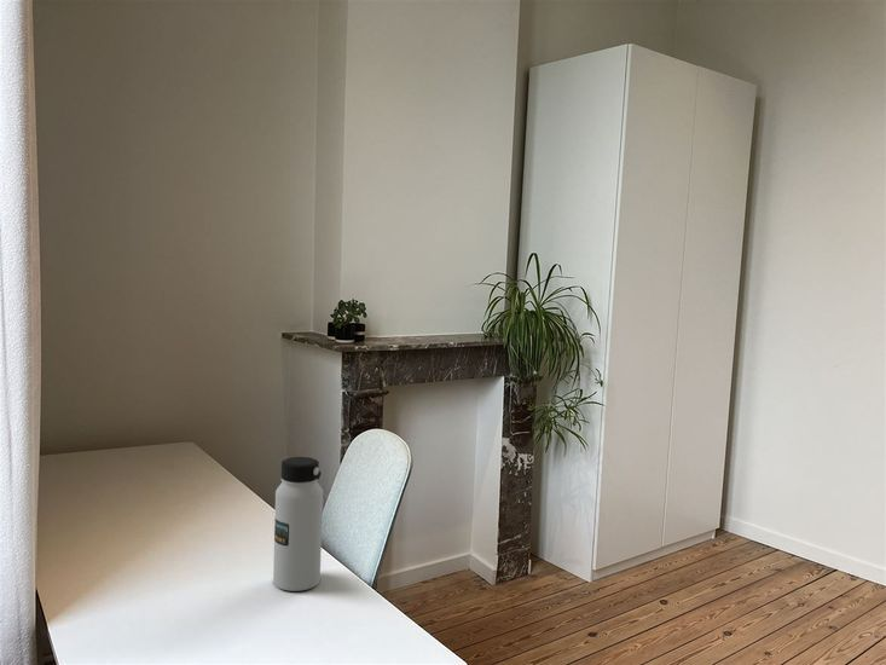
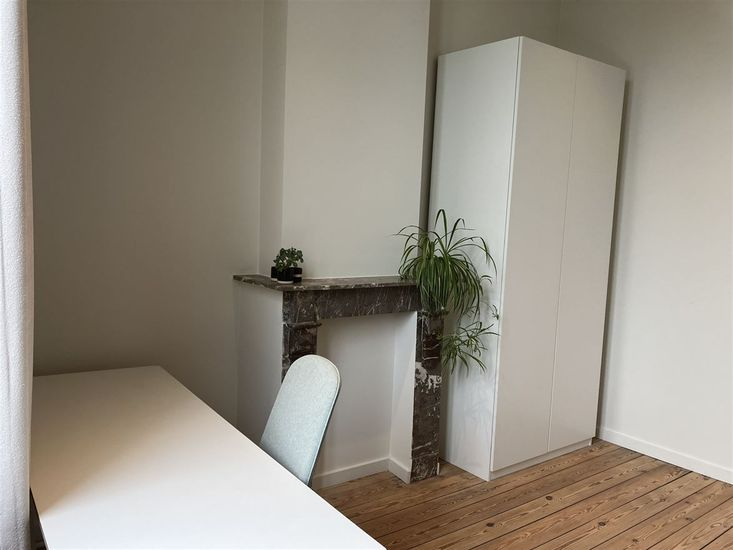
- water bottle [272,456,324,592]
